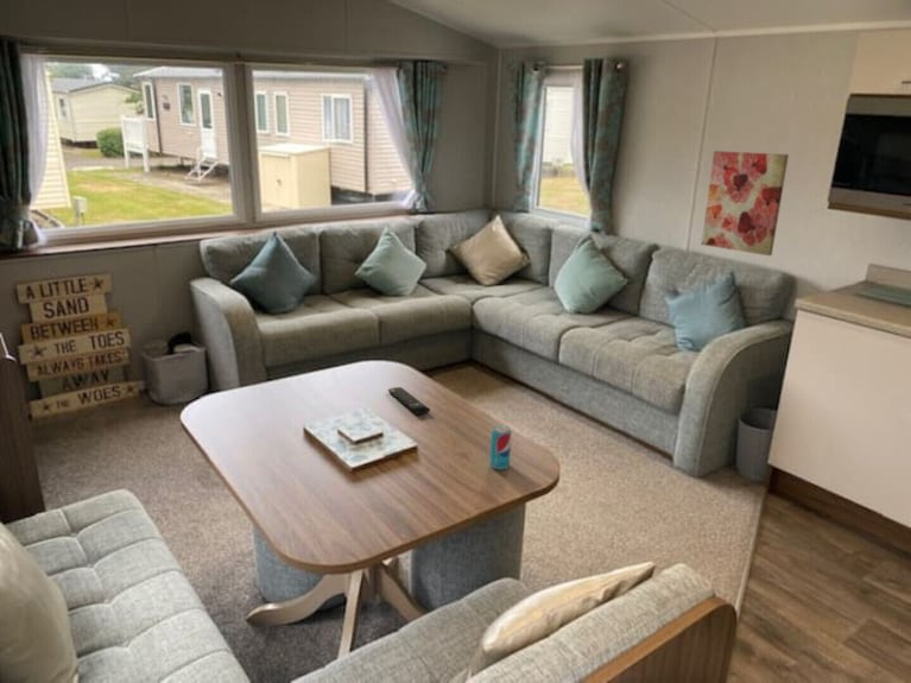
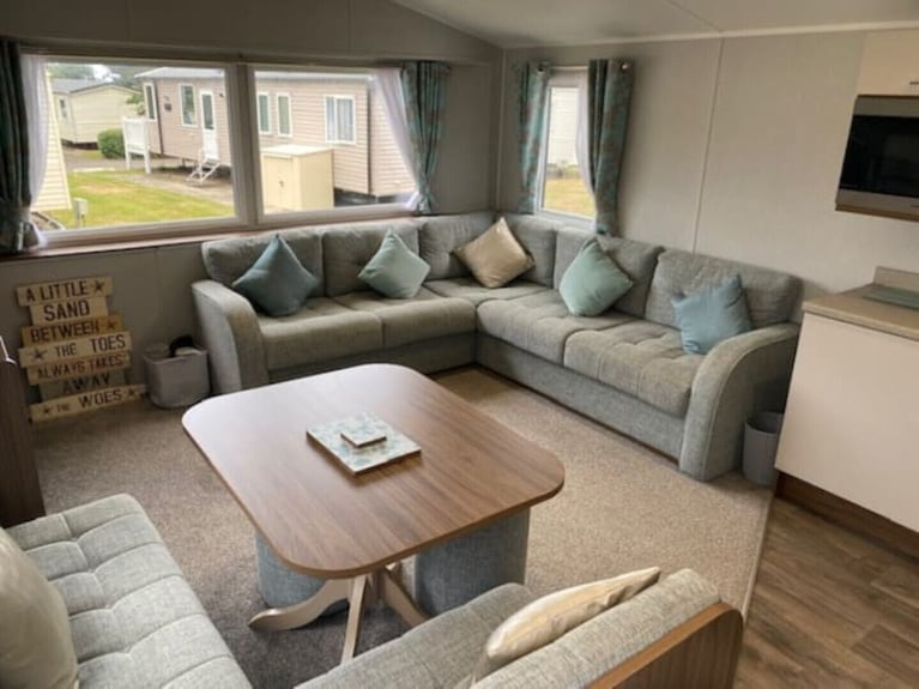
- beverage can [488,424,512,470]
- remote control [387,386,431,416]
- wall art [700,150,790,257]
